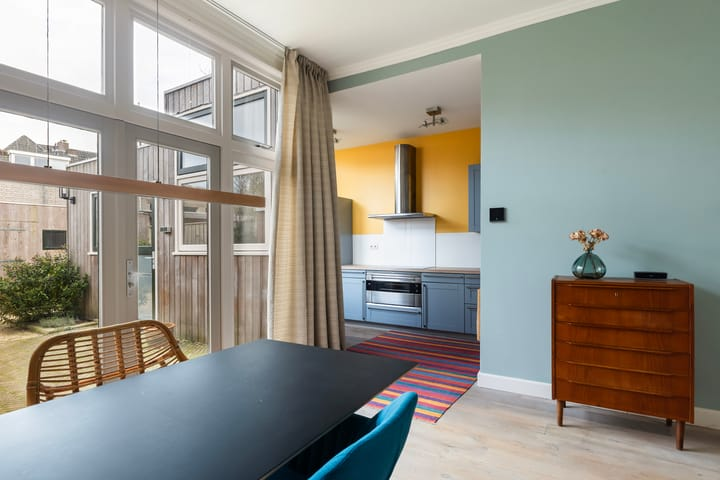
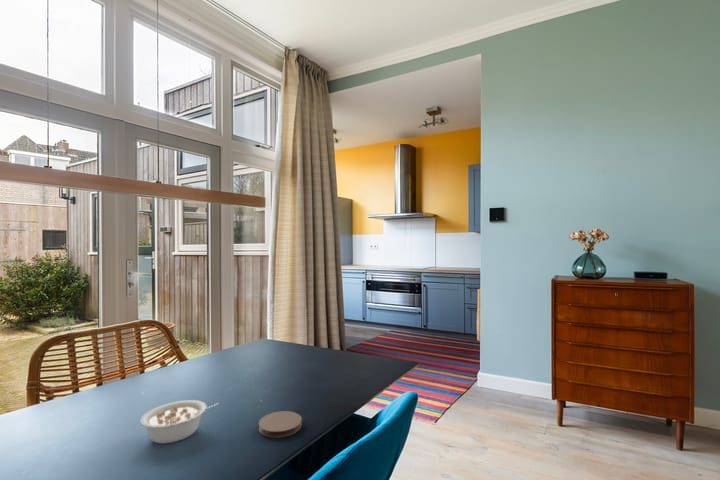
+ coaster [258,410,303,439]
+ legume [139,399,220,445]
